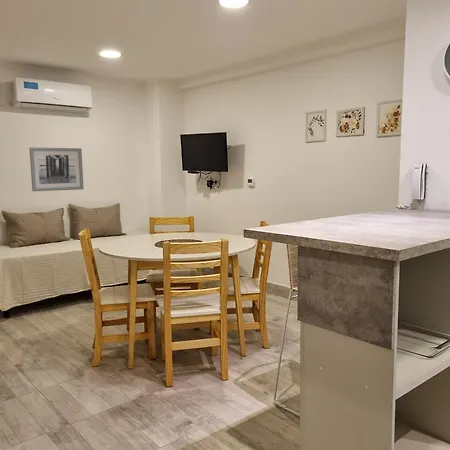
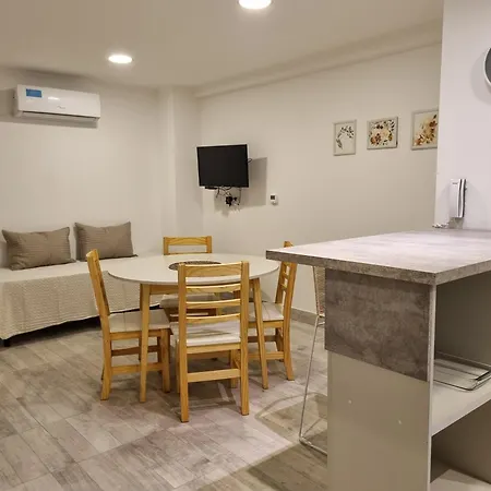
- wall art [28,146,85,192]
